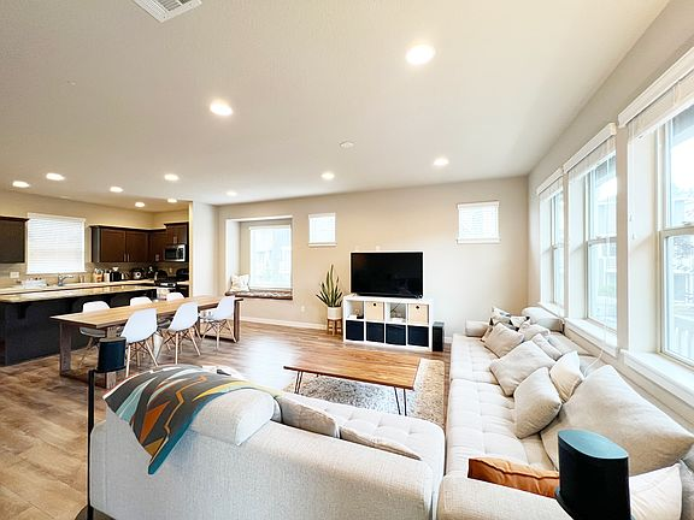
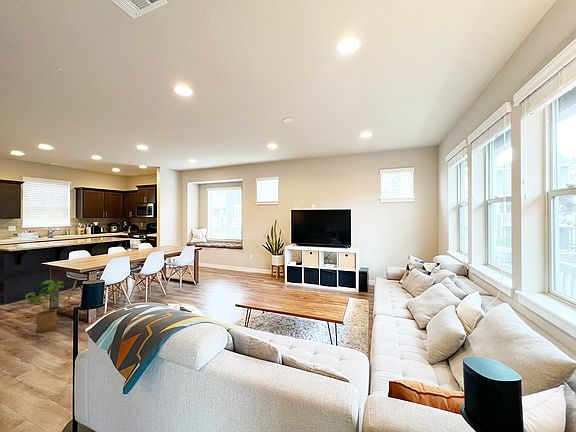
+ house plant [24,279,65,333]
